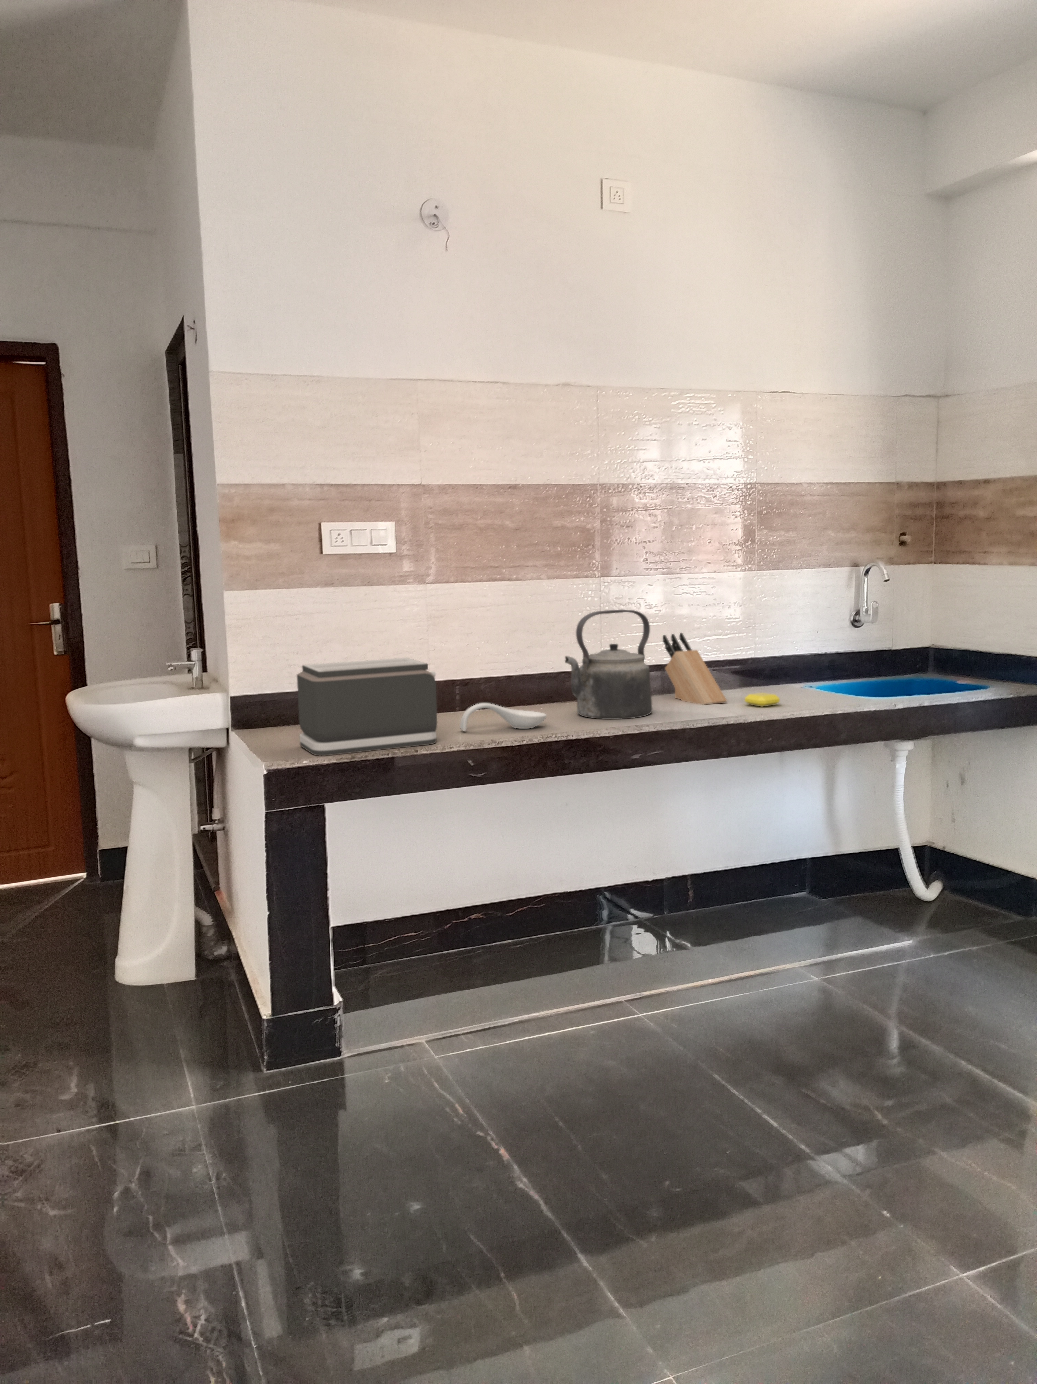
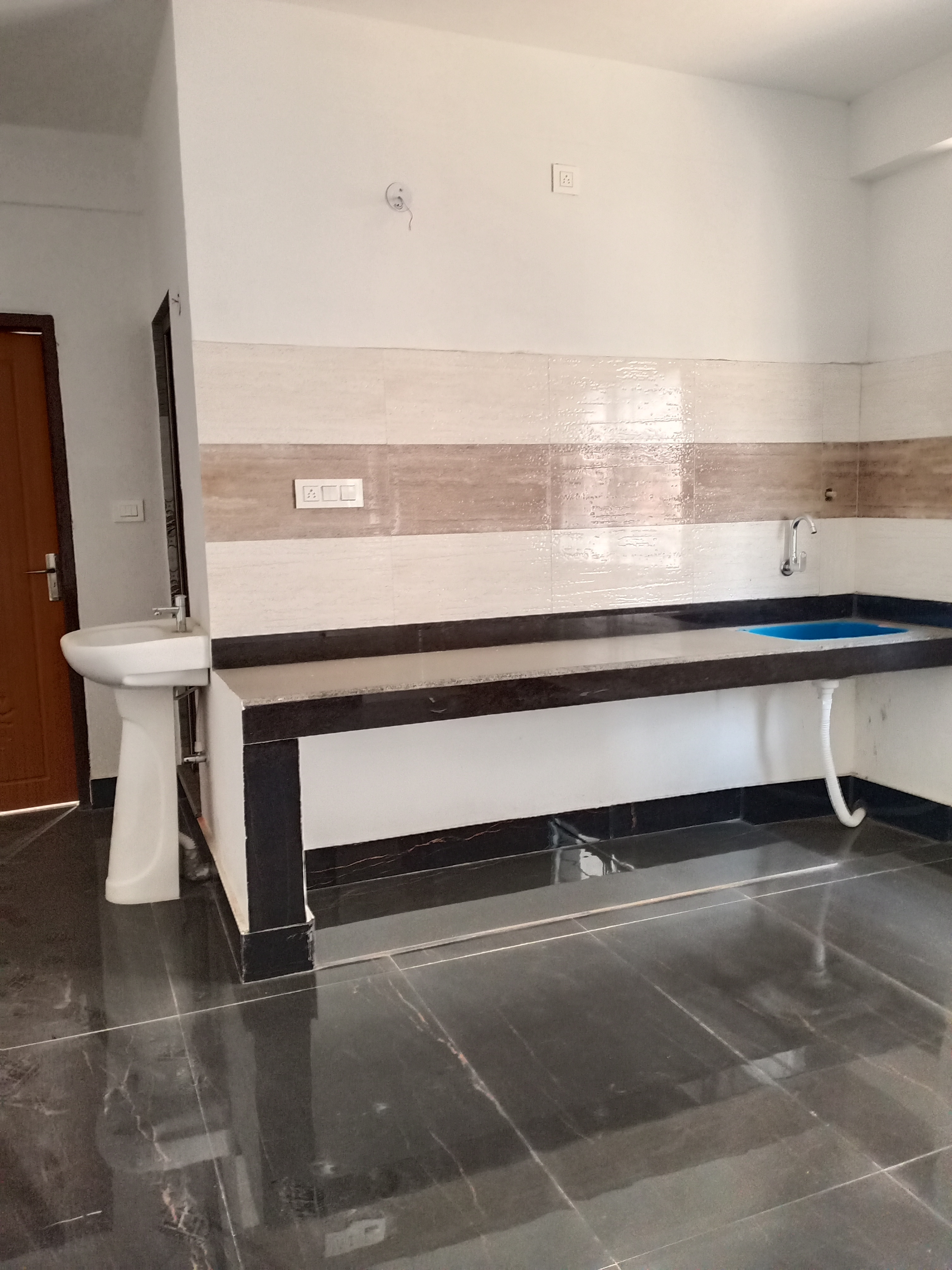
- soap bar [744,692,780,707]
- spoon rest [460,703,547,731]
- kettle [564,609,652,719]
- knife block [662,632,728,705]
- toaster [296,657,438,756]
